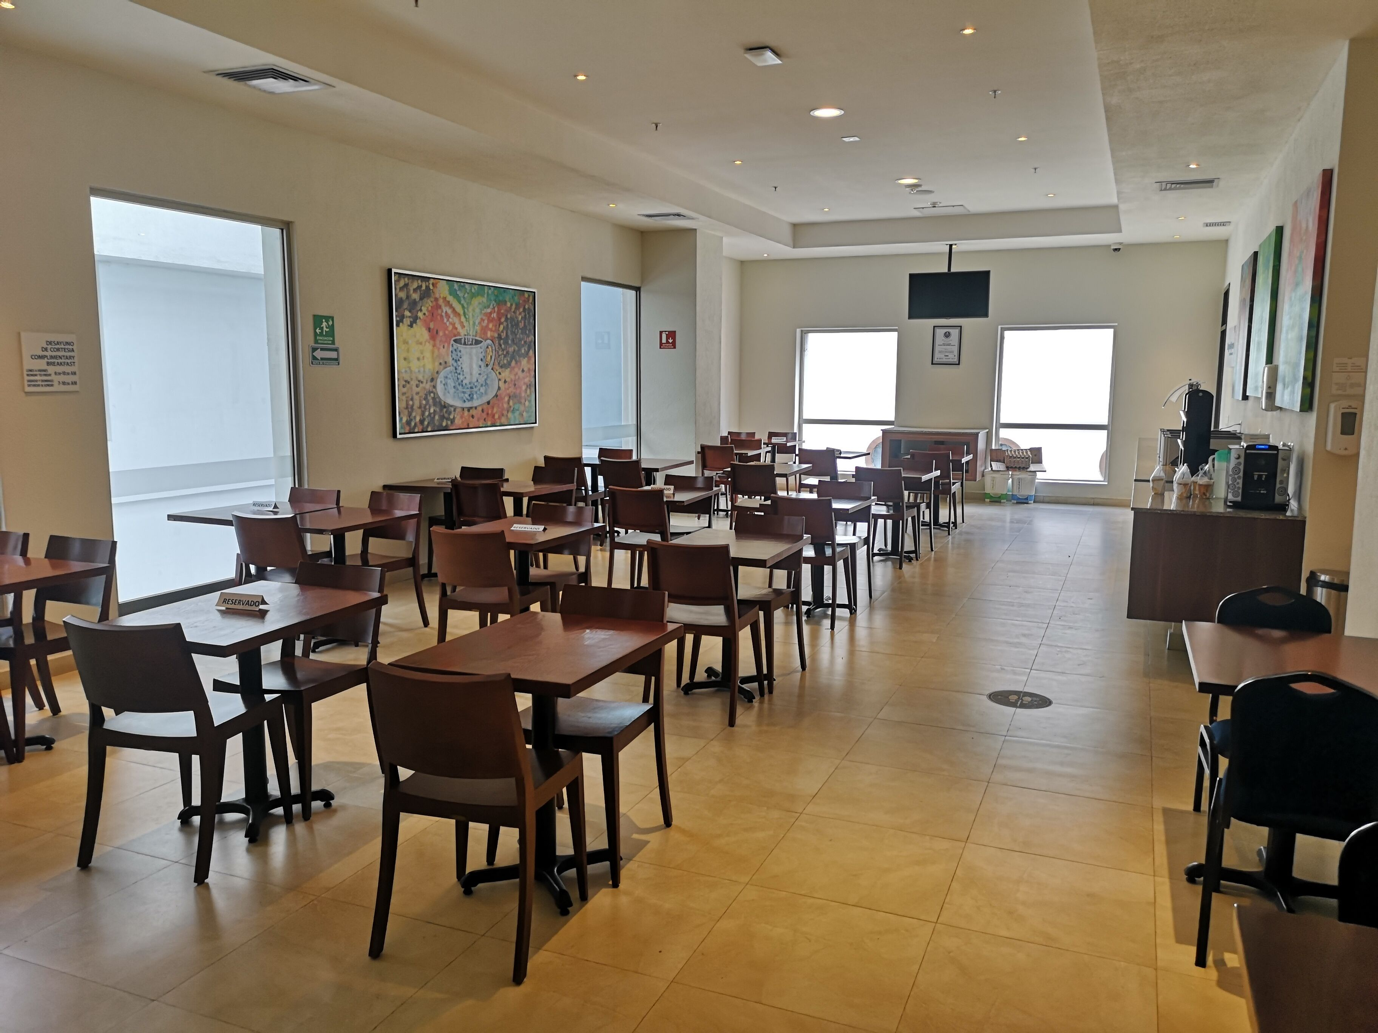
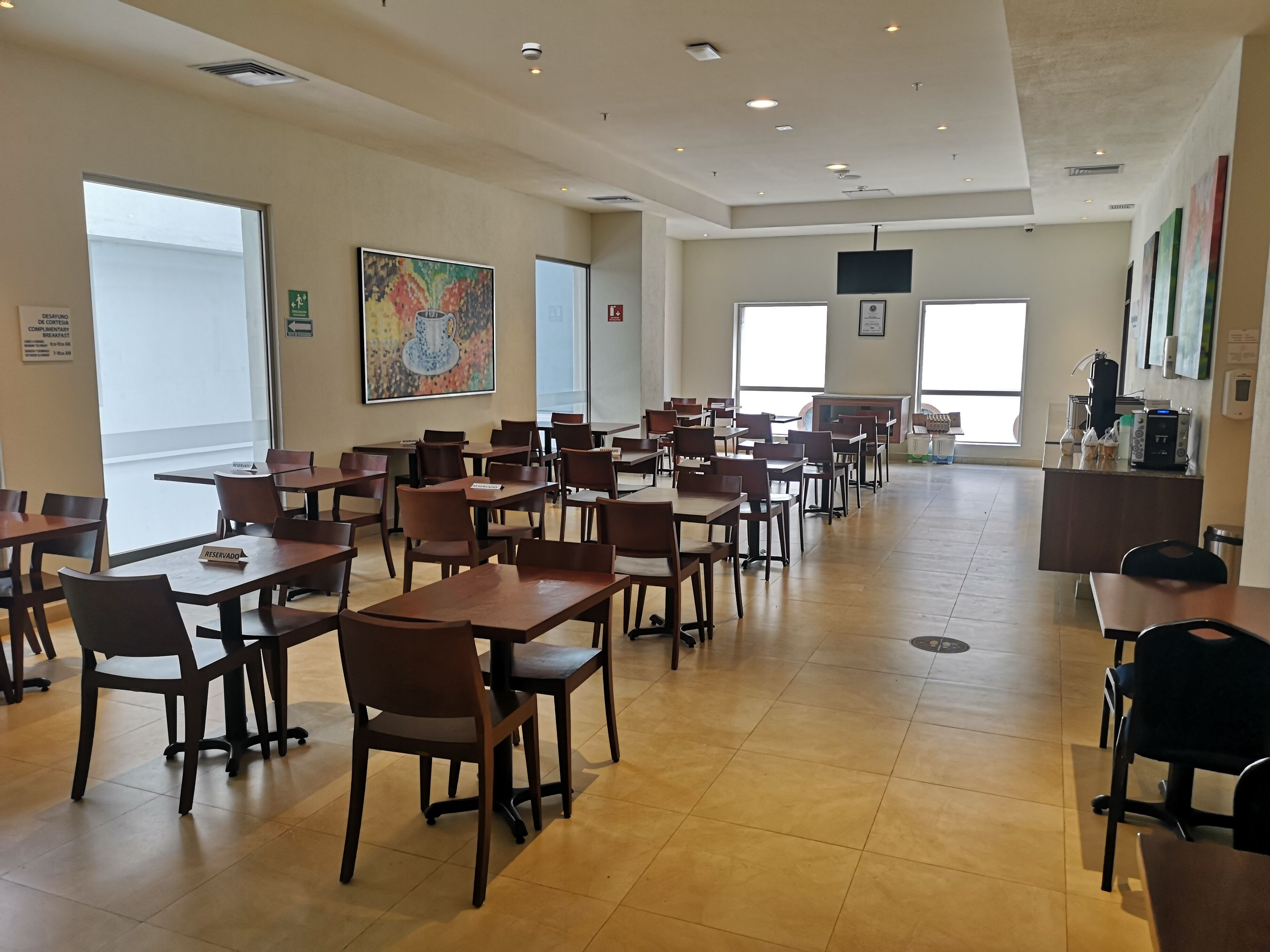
+ smoke detector [521,42,542,61]
